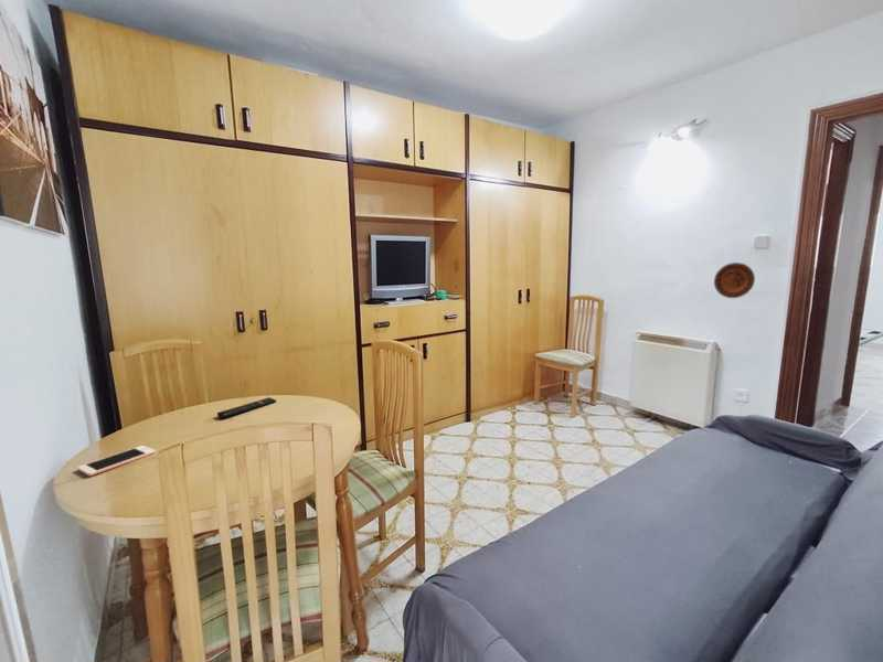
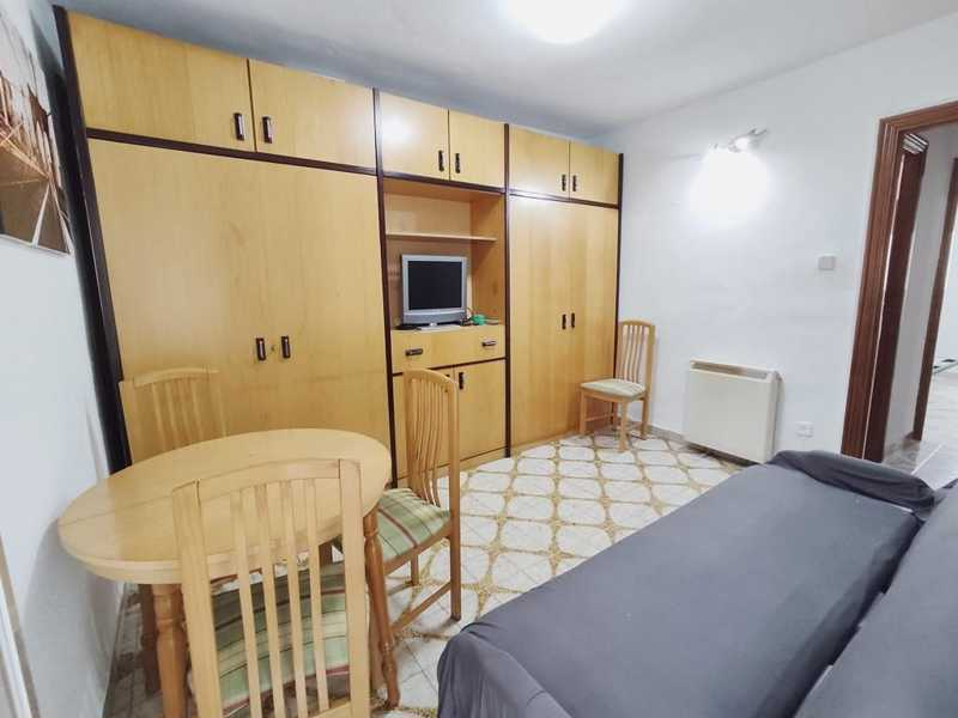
- decorative plate [713,261,756,299]
- remote control [216,396,277,419]
- cell phone [76,445,157,478]
